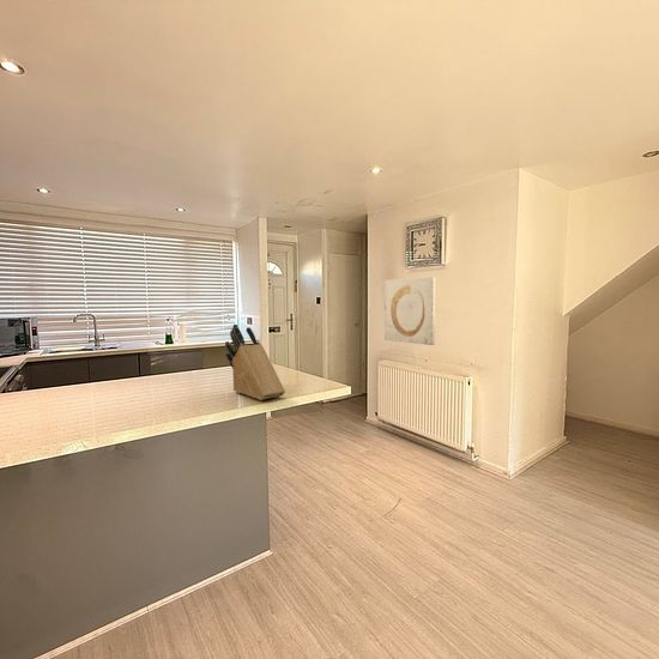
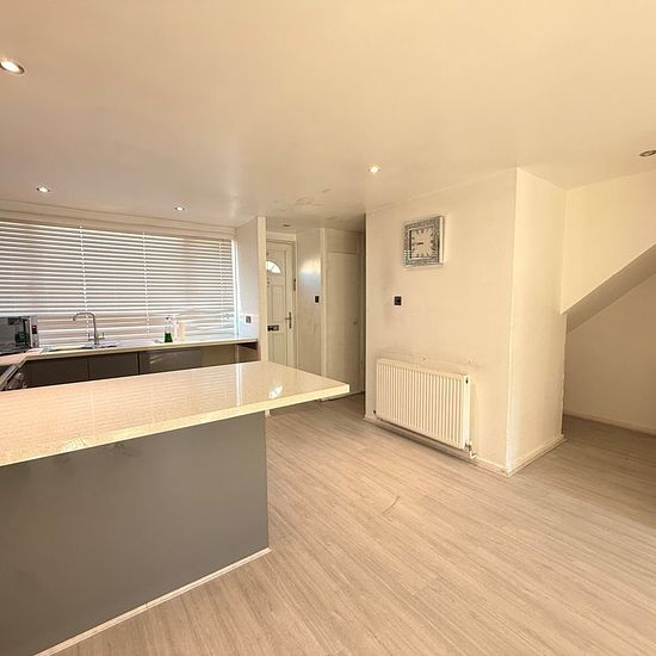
- wall art [383,276,436,346]
- knife block [224,324,286,401]
